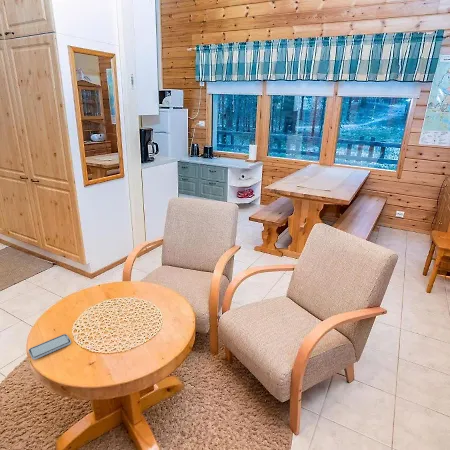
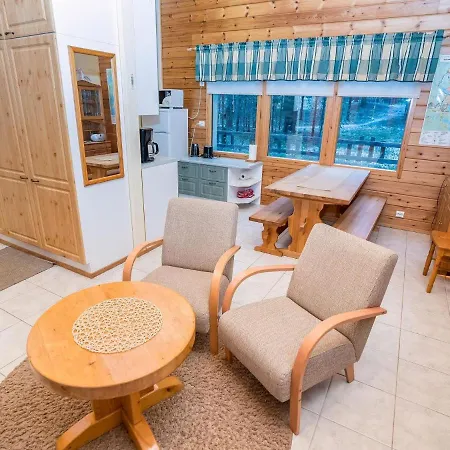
- smartphone [27,333,72,361]
